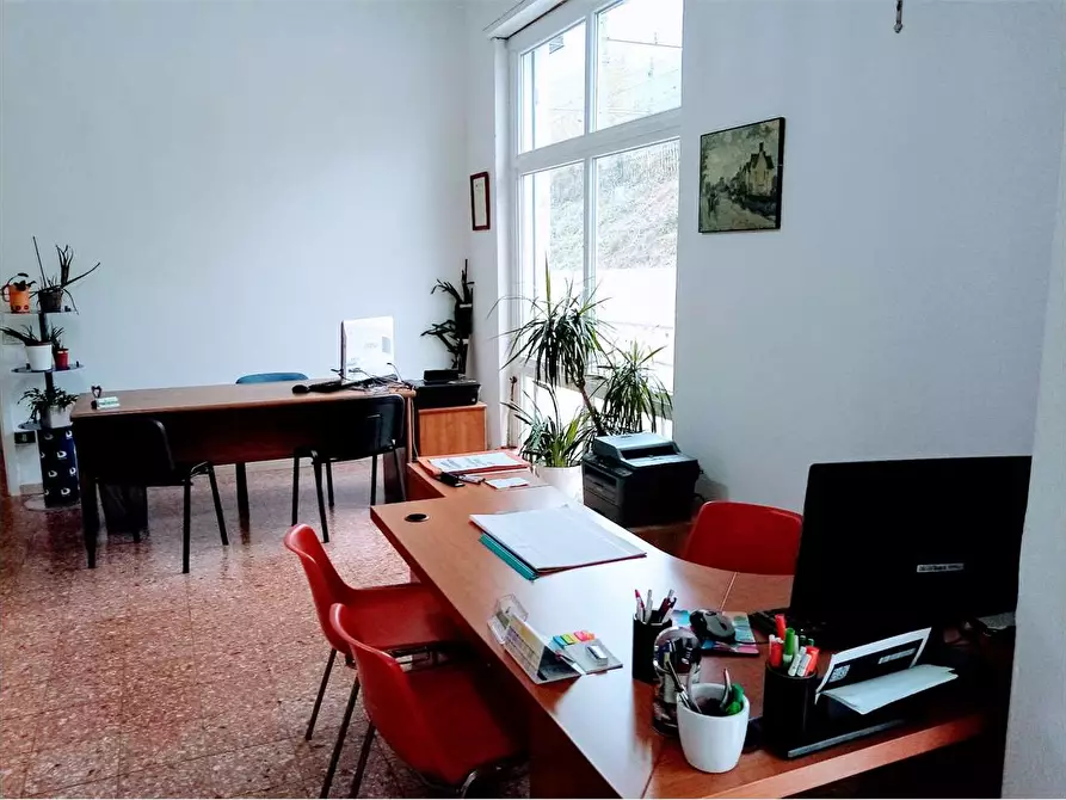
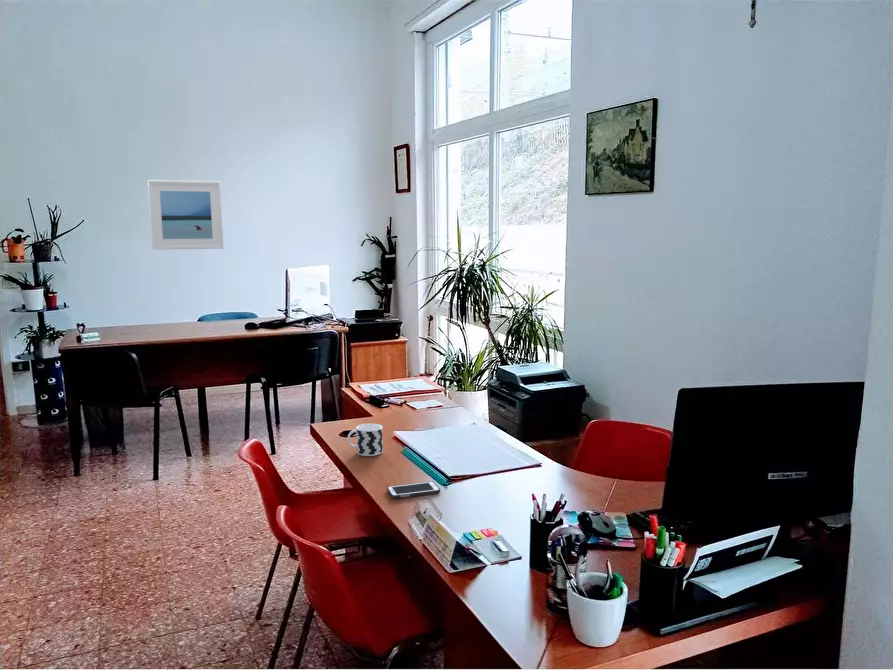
+ cup [347,423,384,457]
+ cell phone [386,480,441,499]
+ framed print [147,179,225,251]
